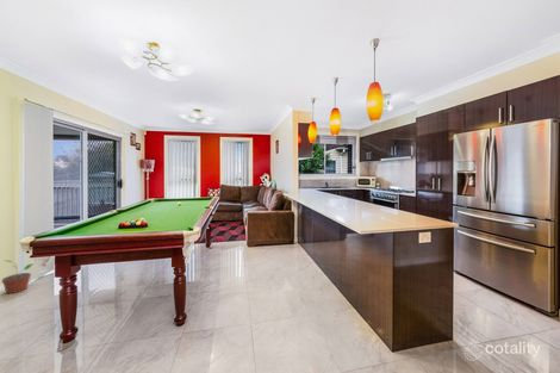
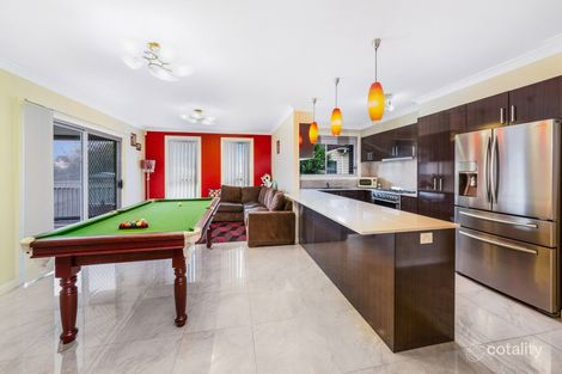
- potted plant [1,259,35,294]
